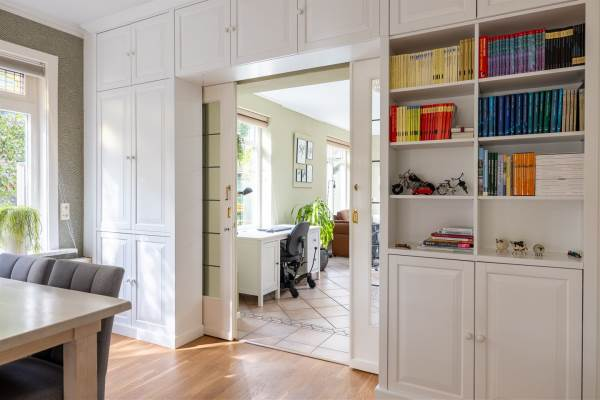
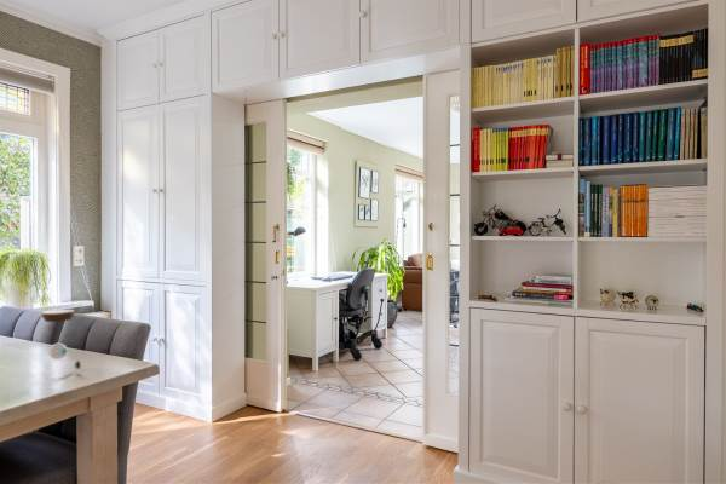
+ jar [40,309,82,370]
